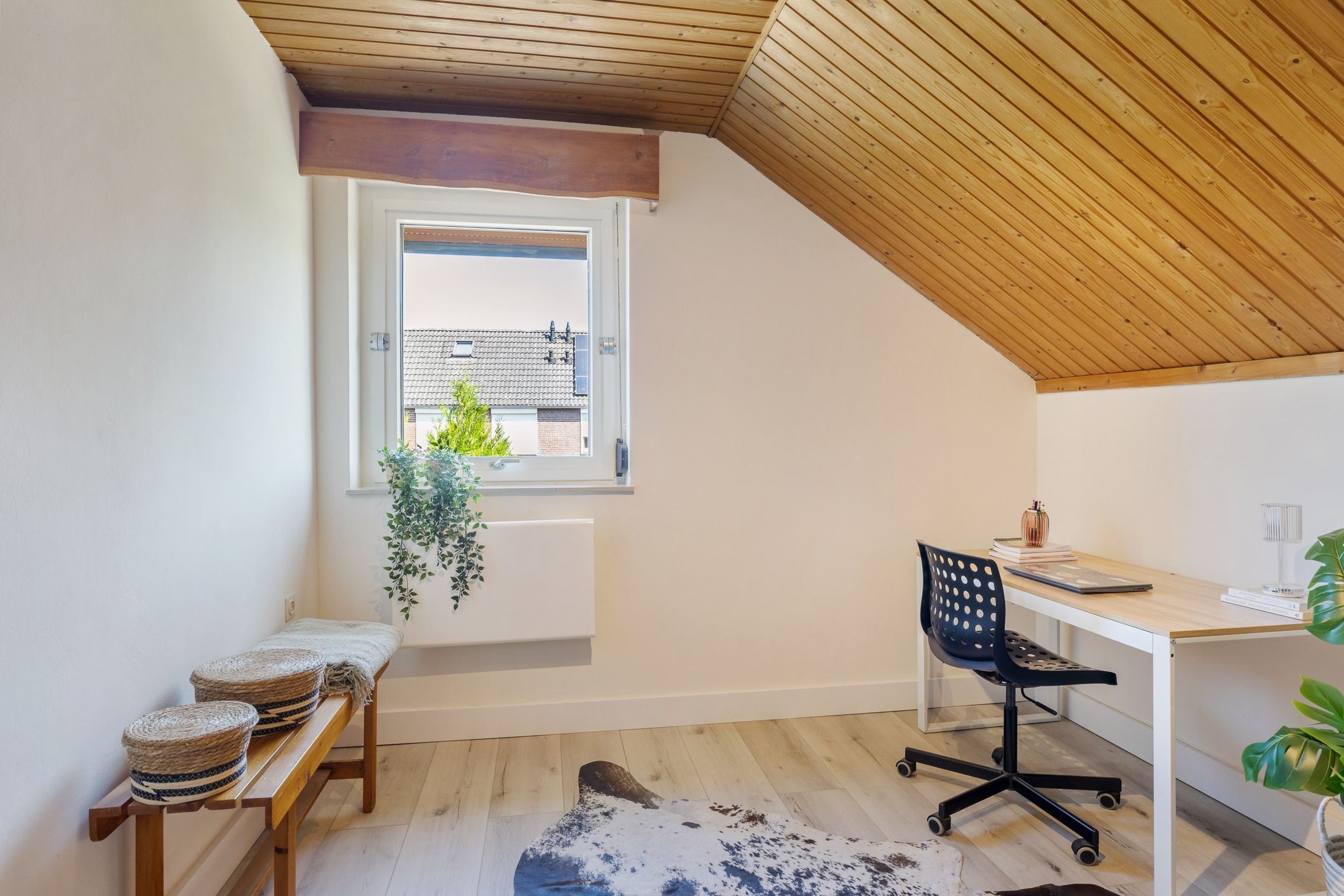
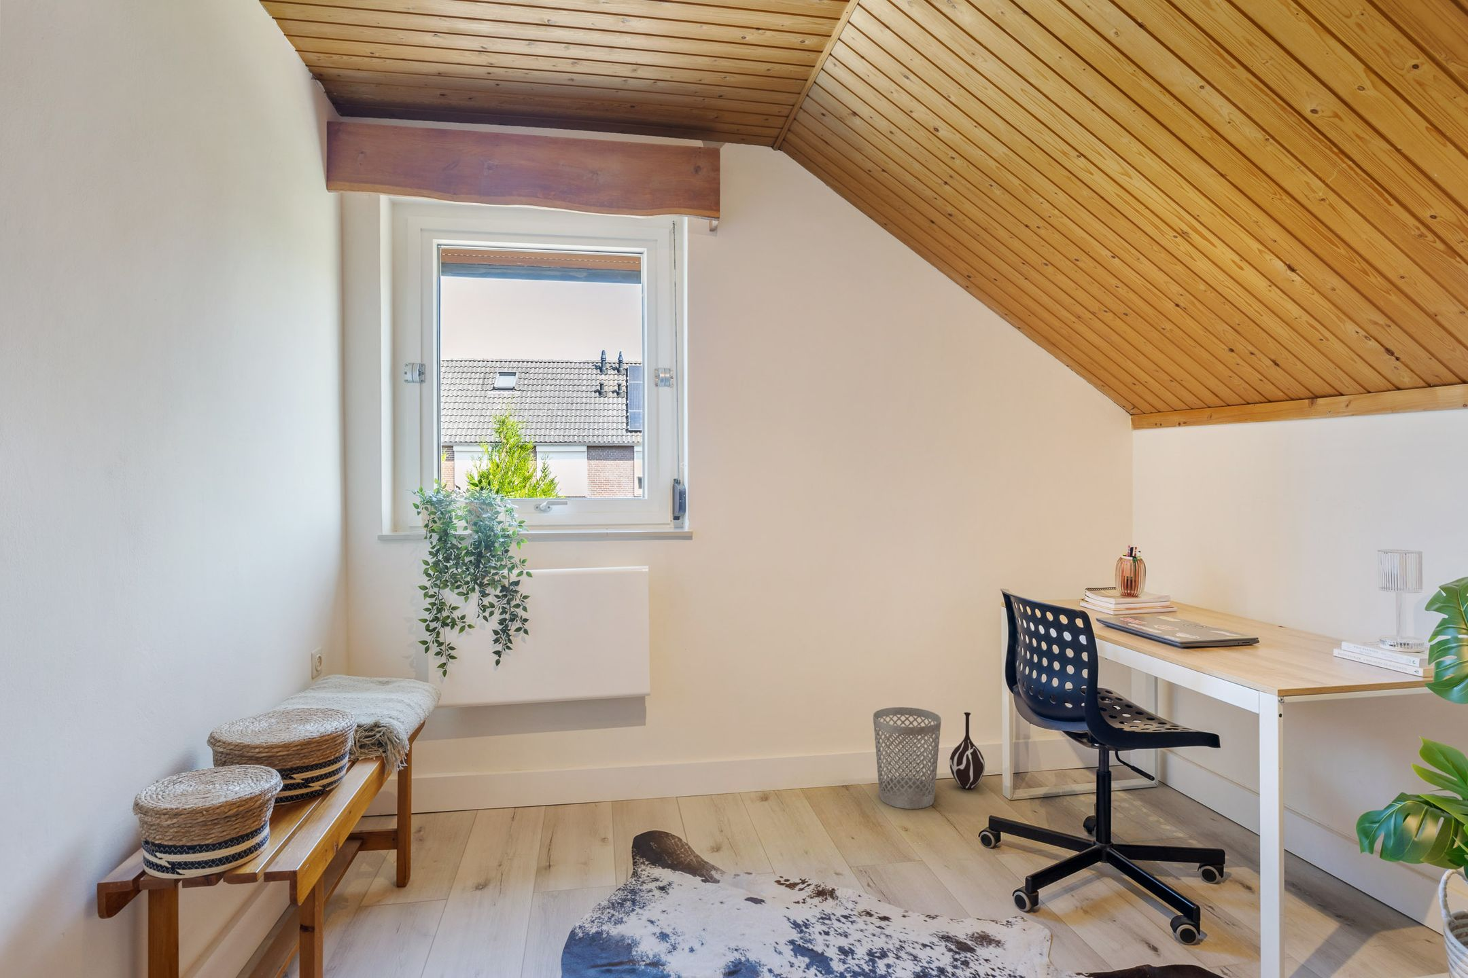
+ wastebasket [873,706,942,810]
+ vase [949,712,985,790]
